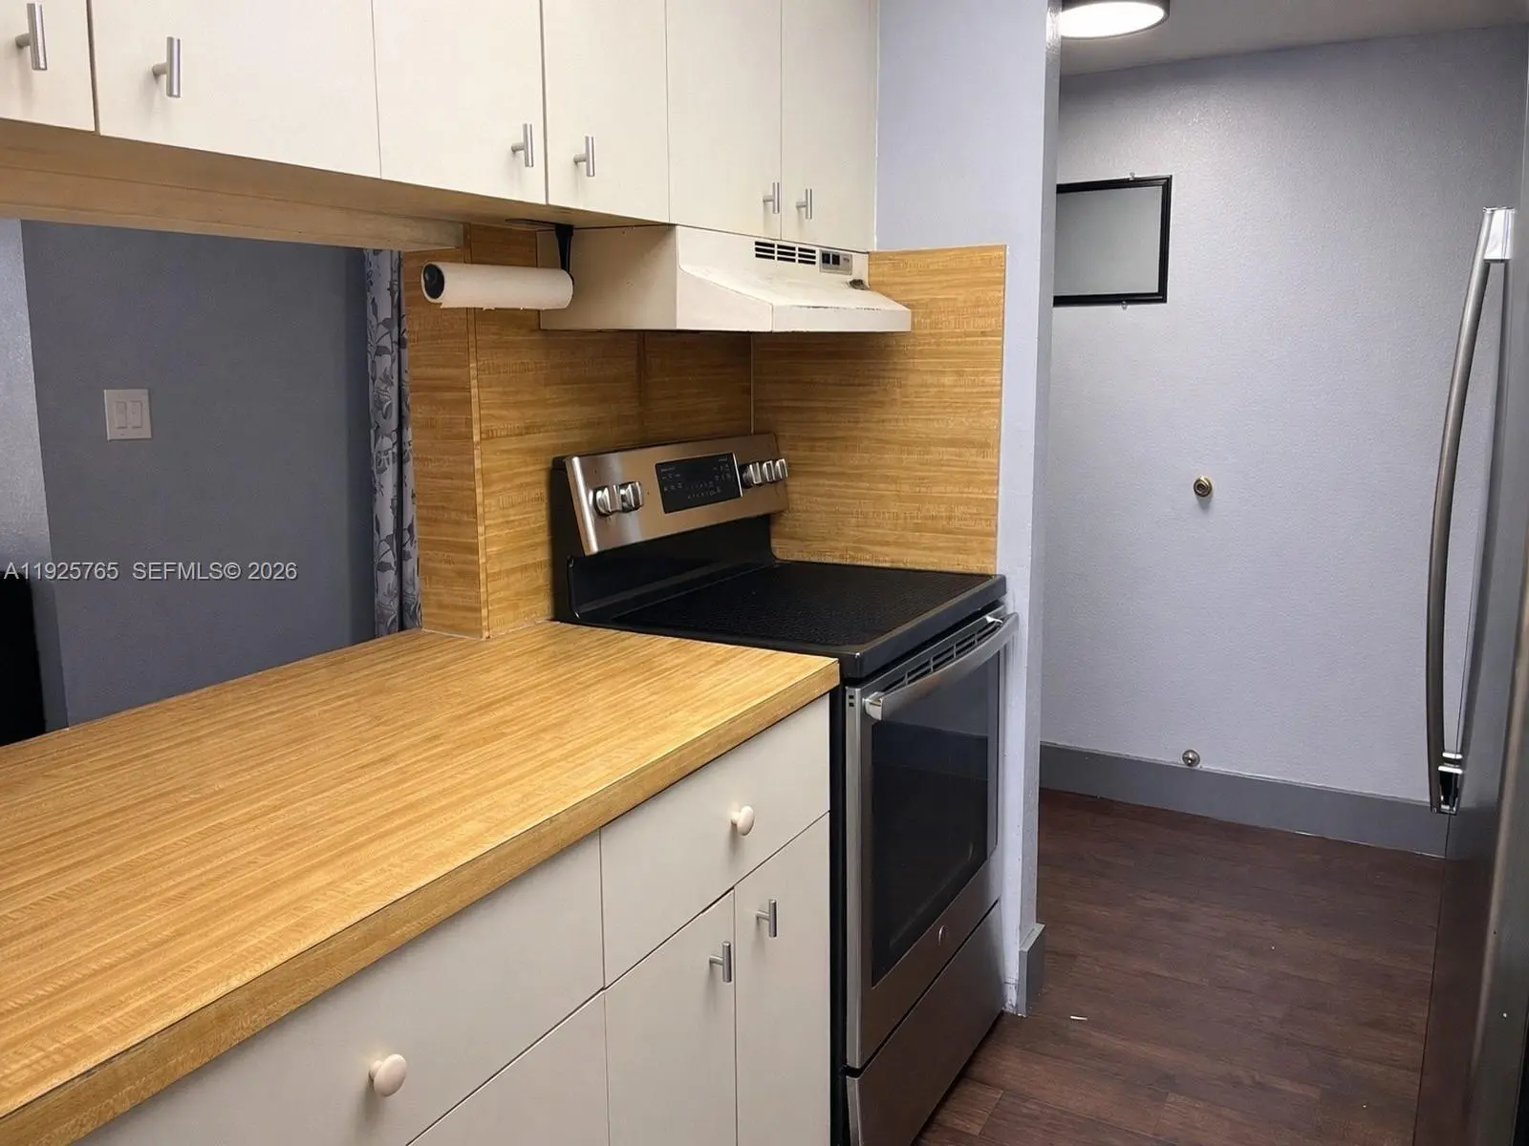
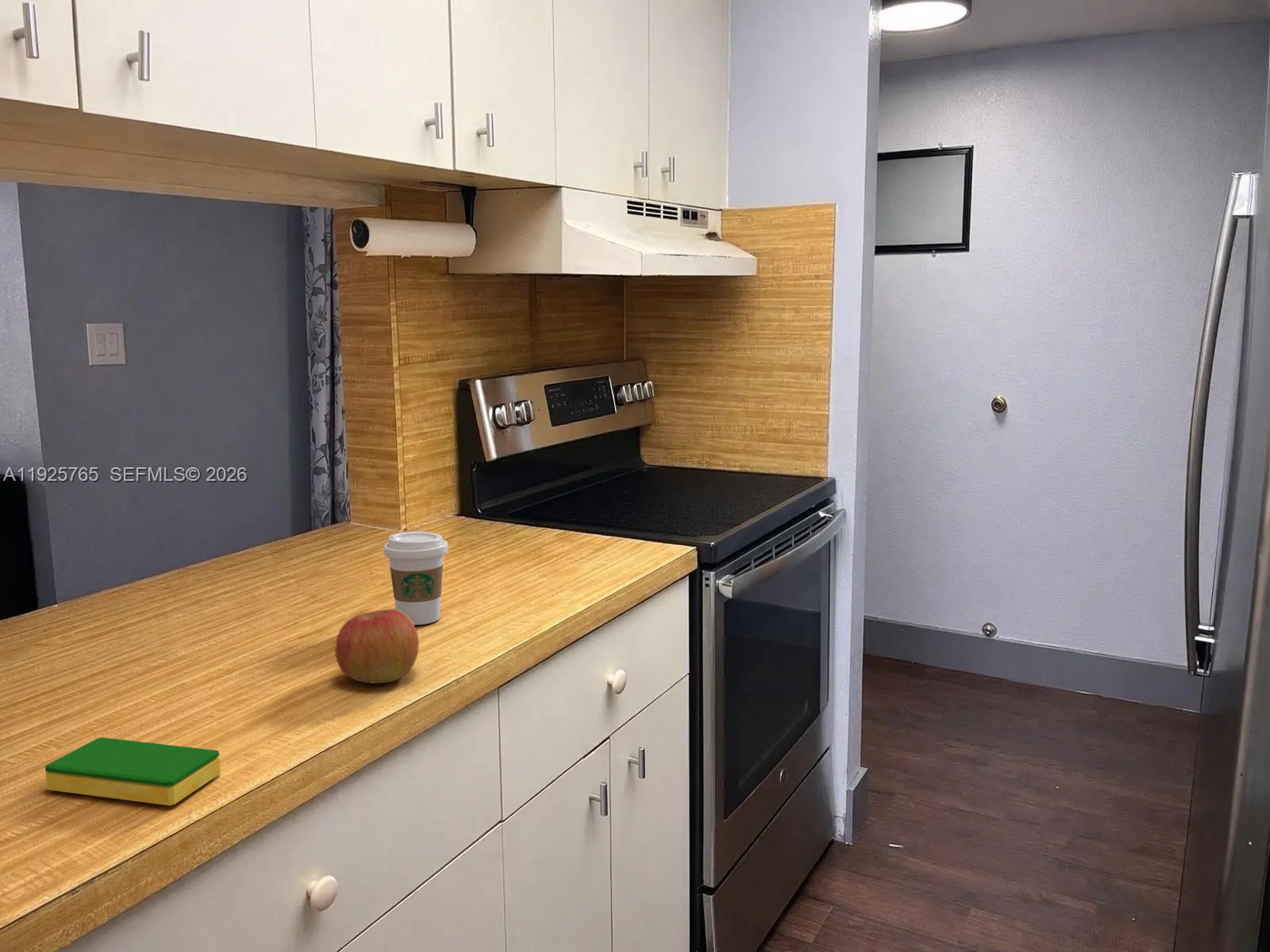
+ coffee cup [383,531,448,626]
+ dish sponge [44,737,221,806]
+ apple [334,608,420,685]
